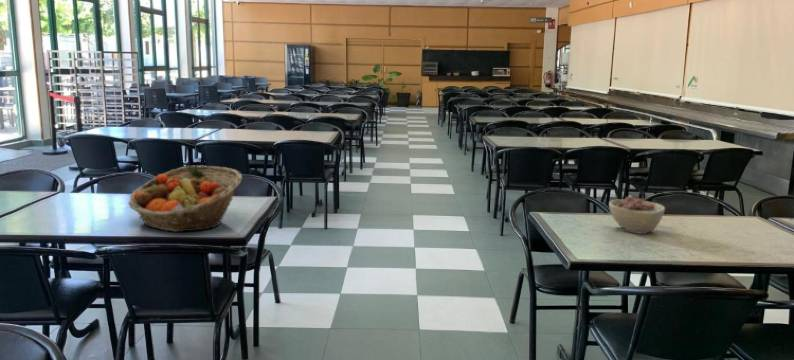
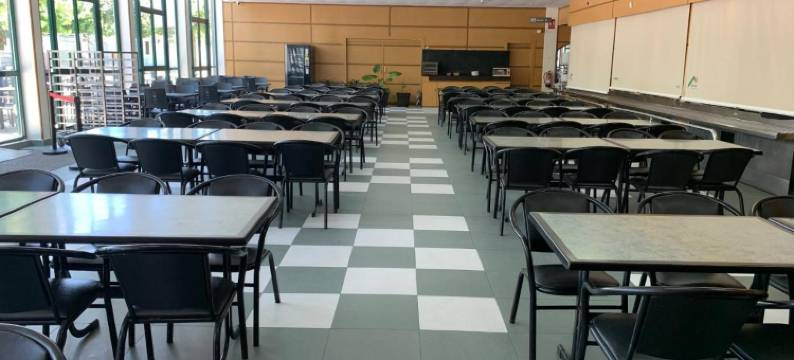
- fruit basket [127,165,243,233]
- bowl [608,196,666,235]
